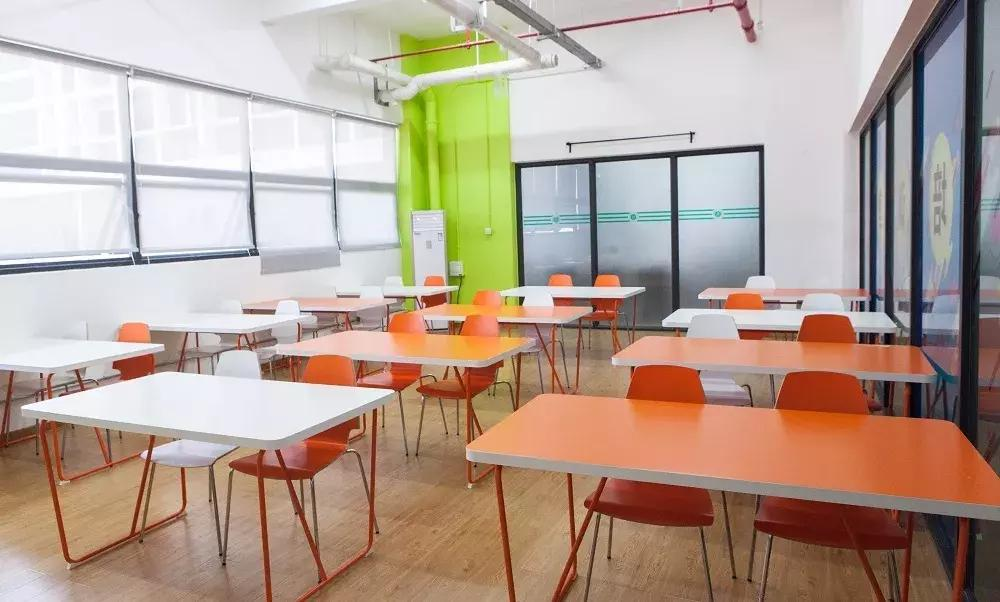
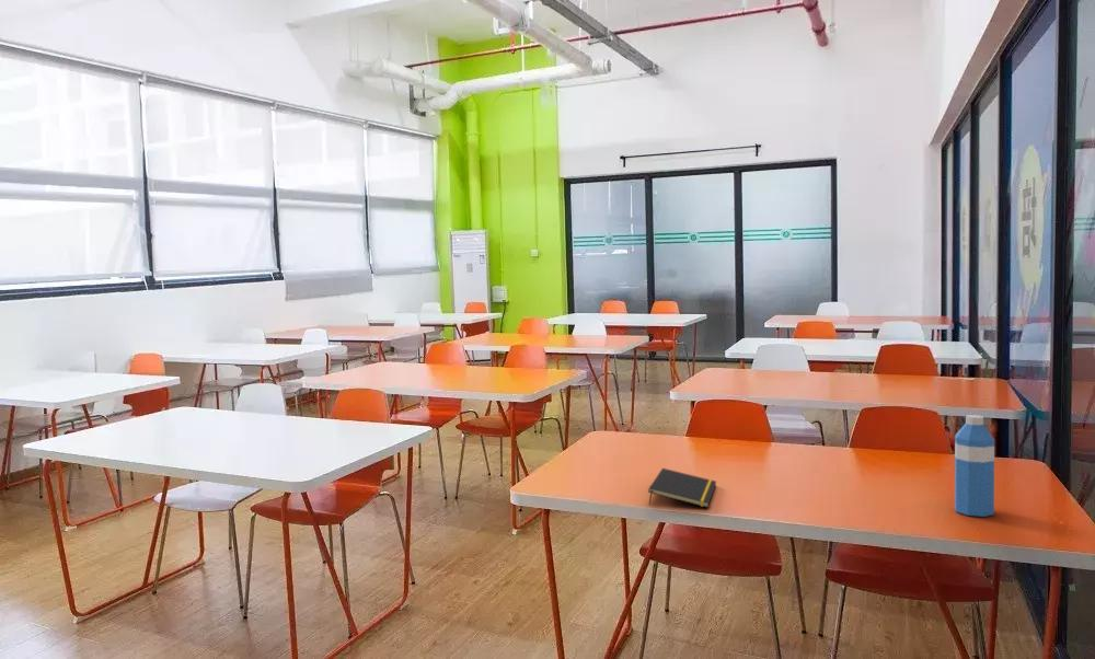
+ water bottle [954,414,995,518]
+ notepad [647,467,717,509]
